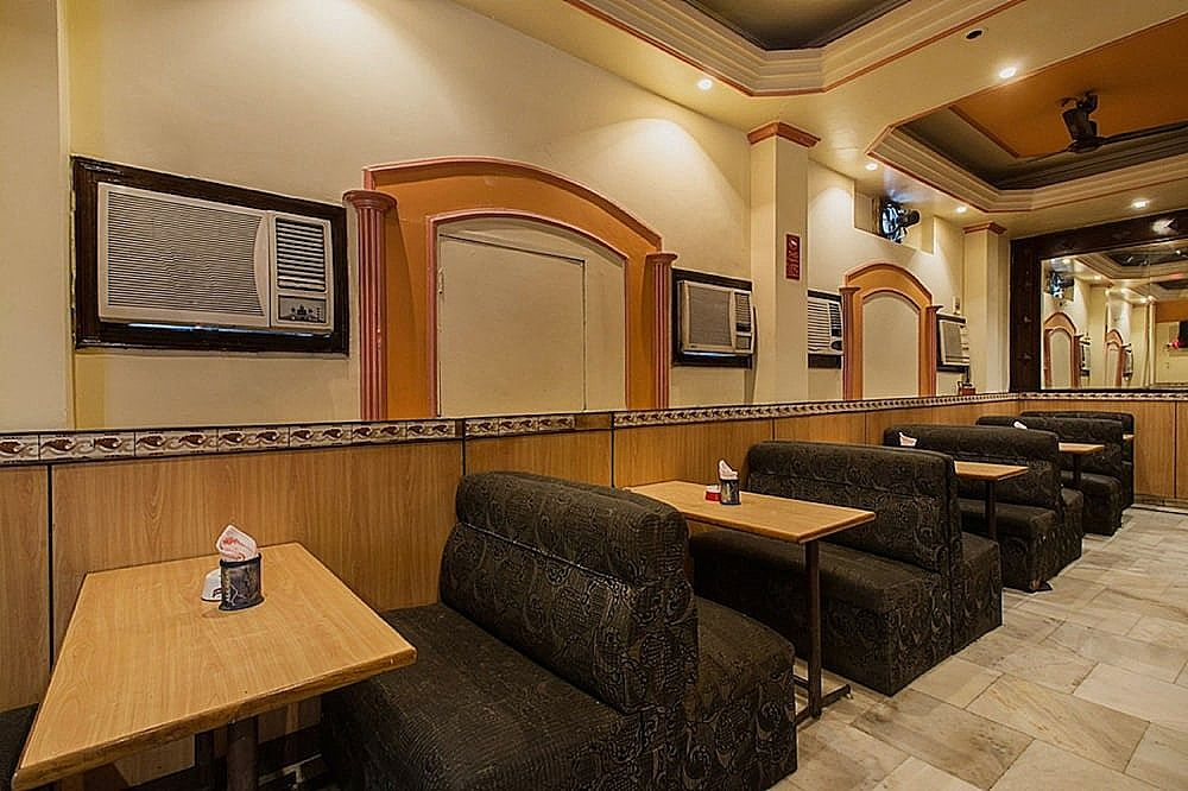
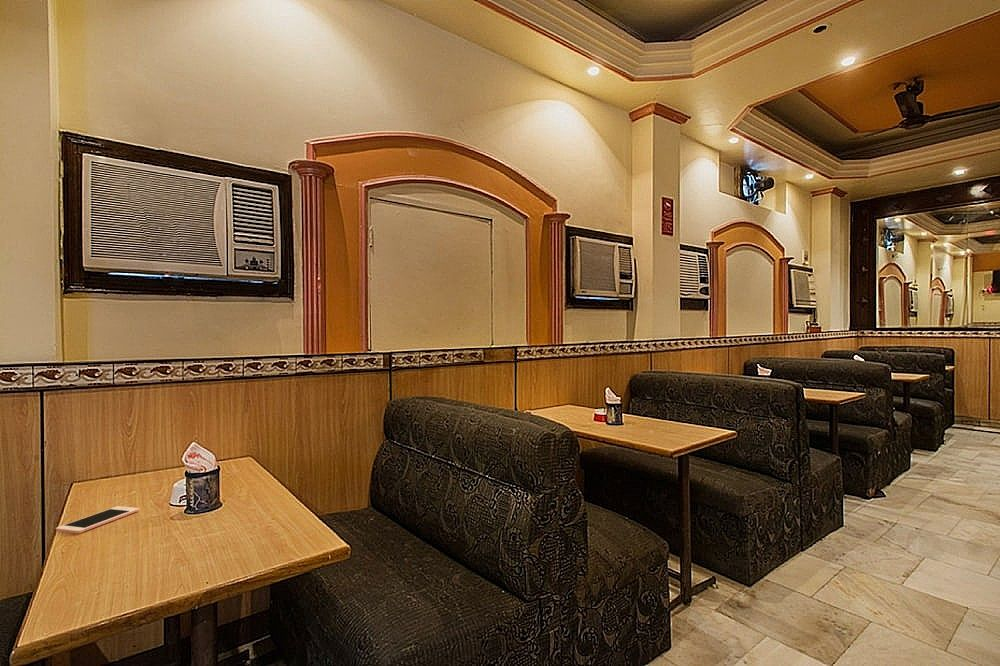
+ cell phone [55,505,140,535]
